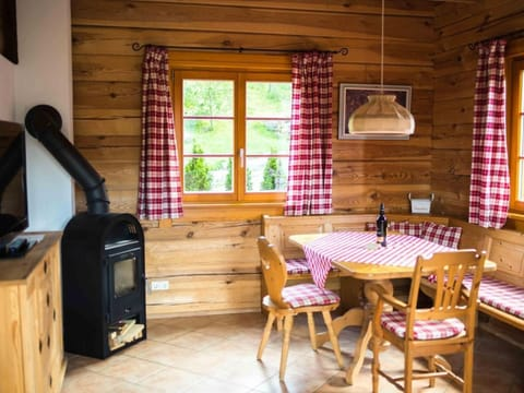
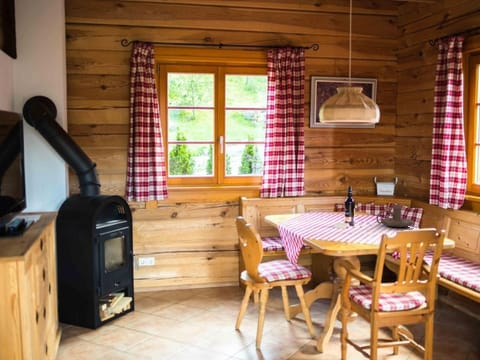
+ candle holder [375,204,414,228]
